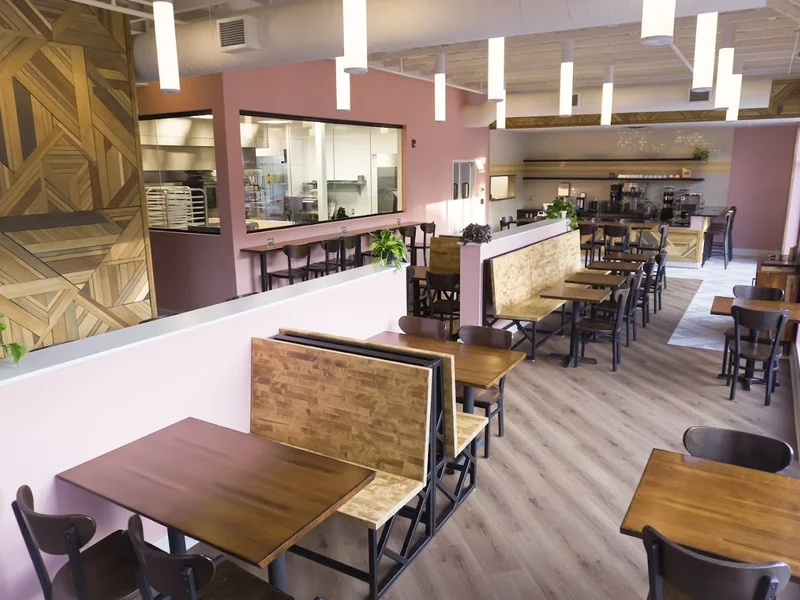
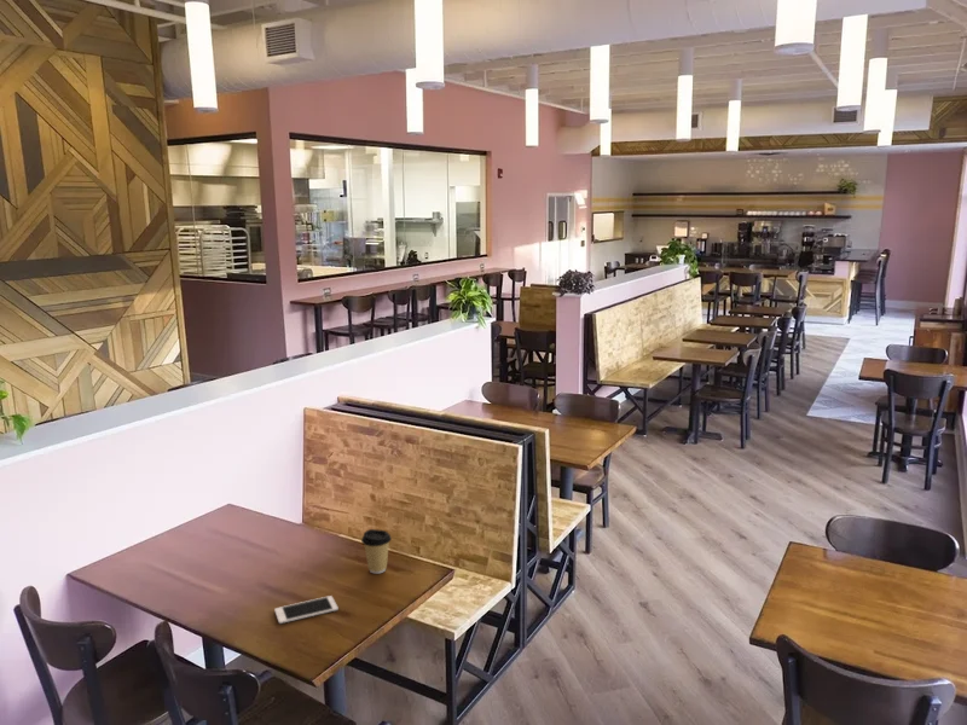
+ cell phone [273,594,340,625]
+ coffee cup [360,528,393,575]
